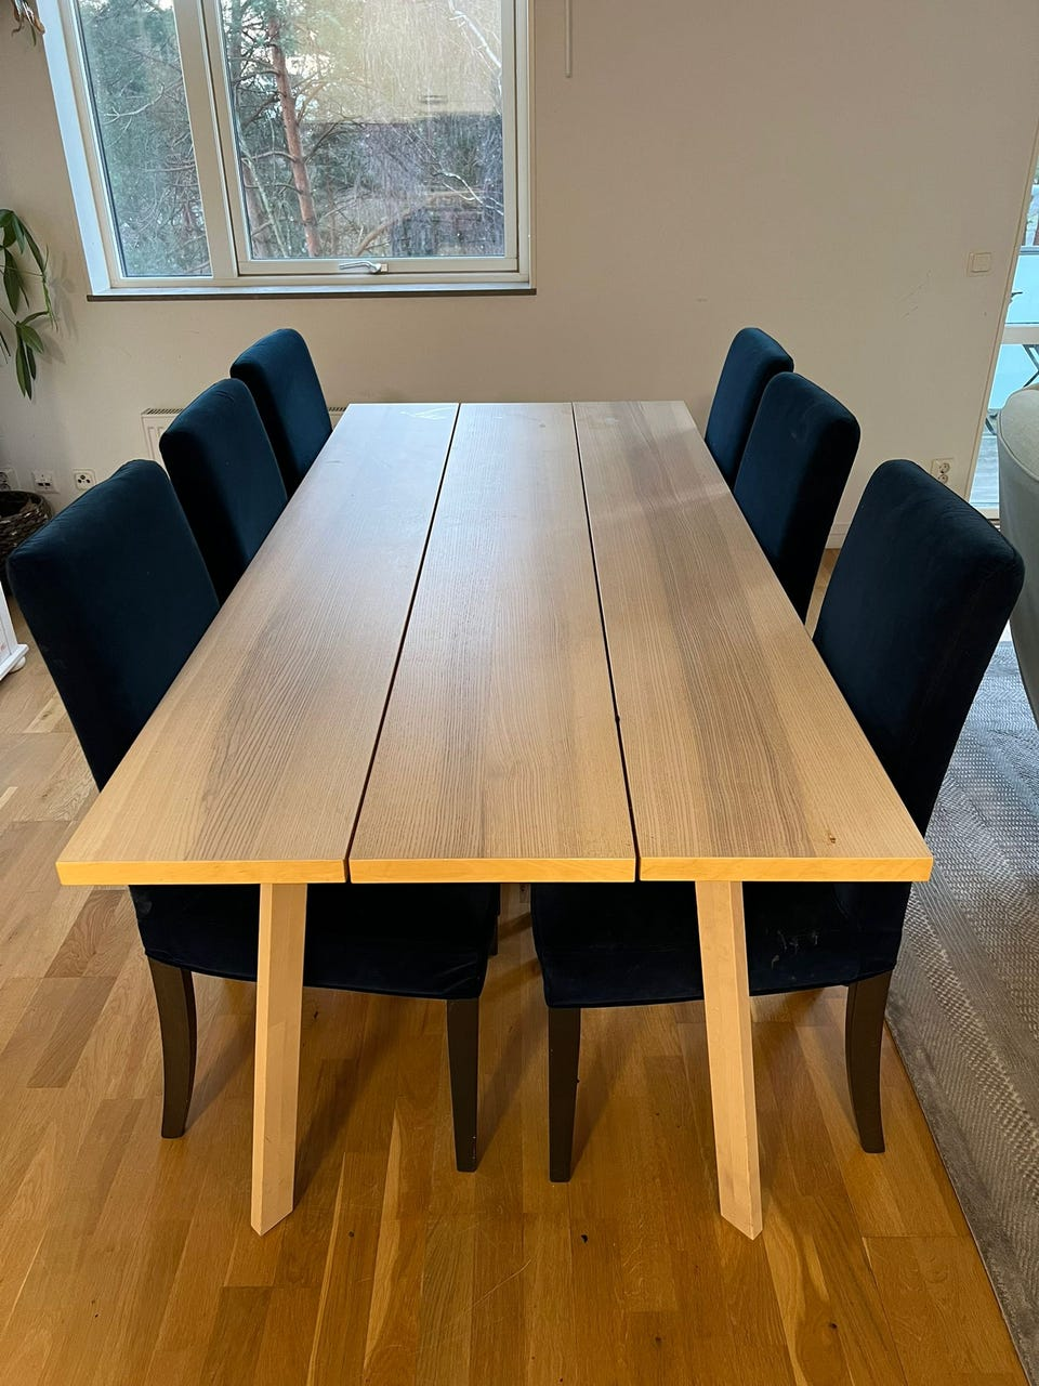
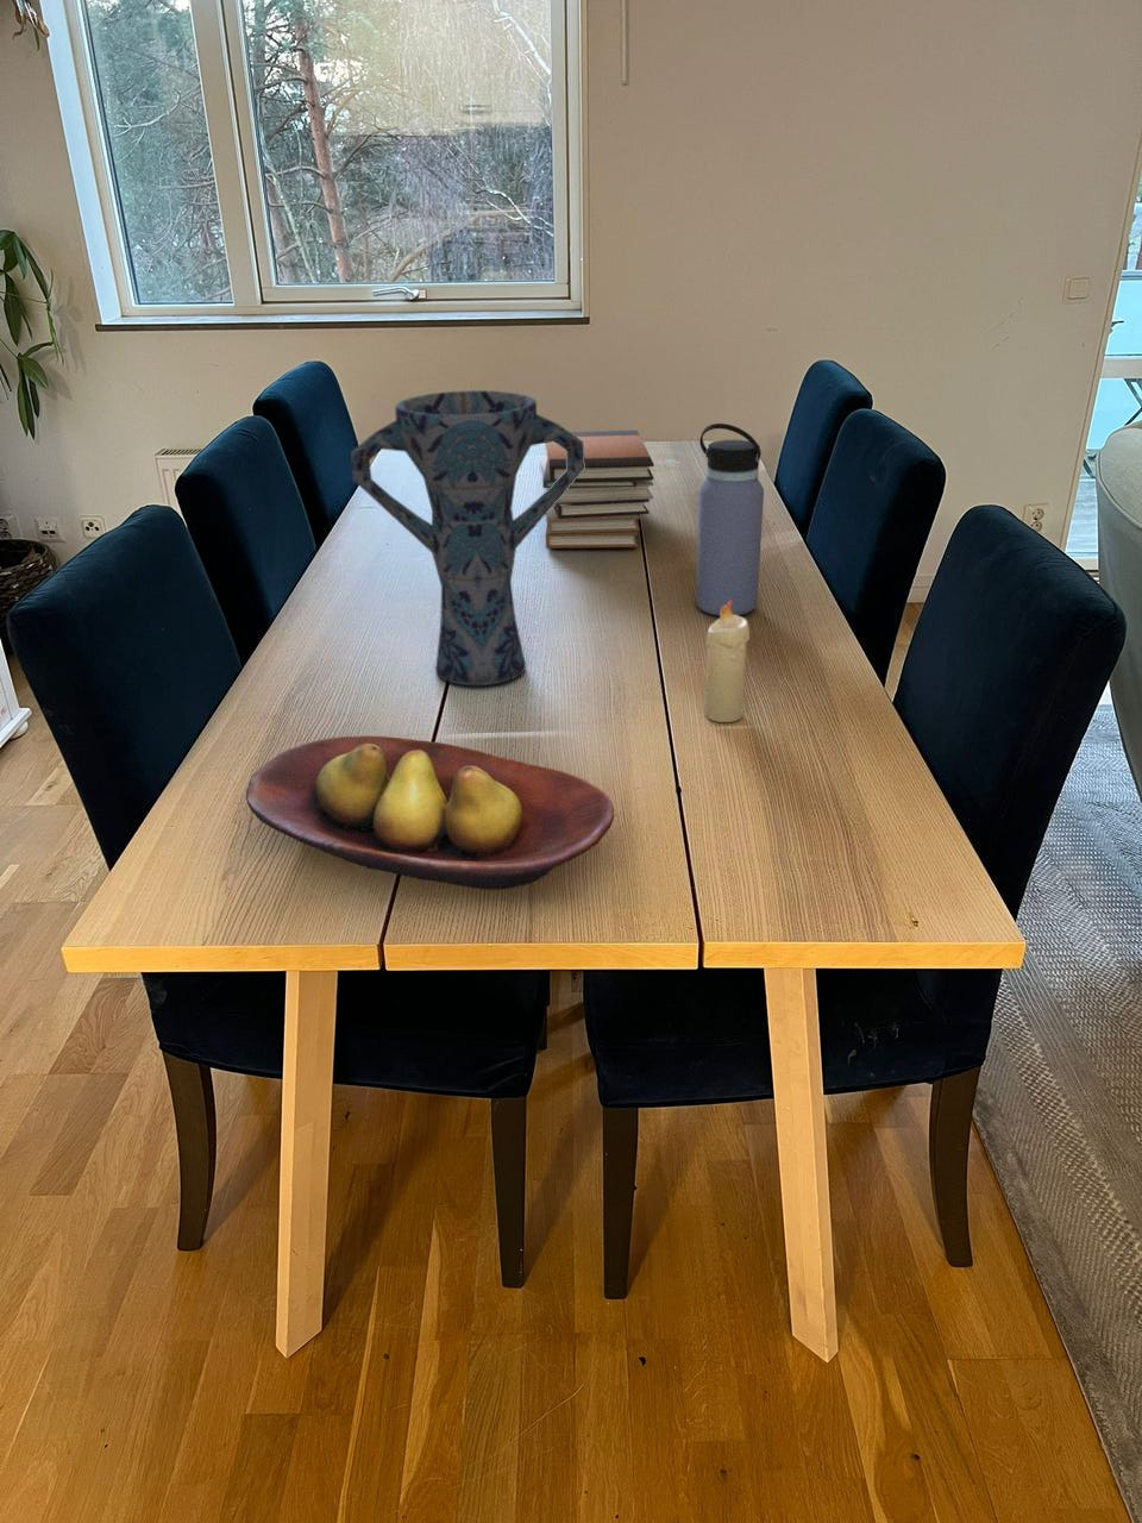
+ candle [704,601,751,723]
+ vase [350,389,585,686]
+ book stack [539,429,655,549]
+ fruit bowl [245,735,615,890]
+ water bottle [695,422,765,616]
